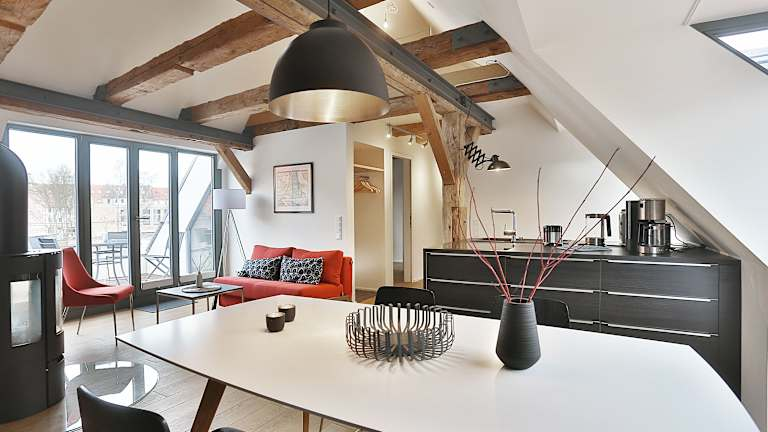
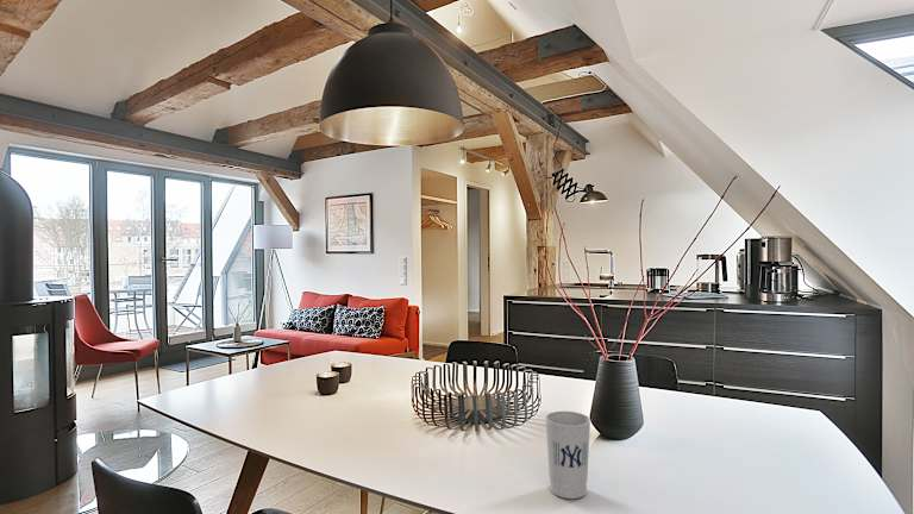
+ cup [544,410,591,500]
